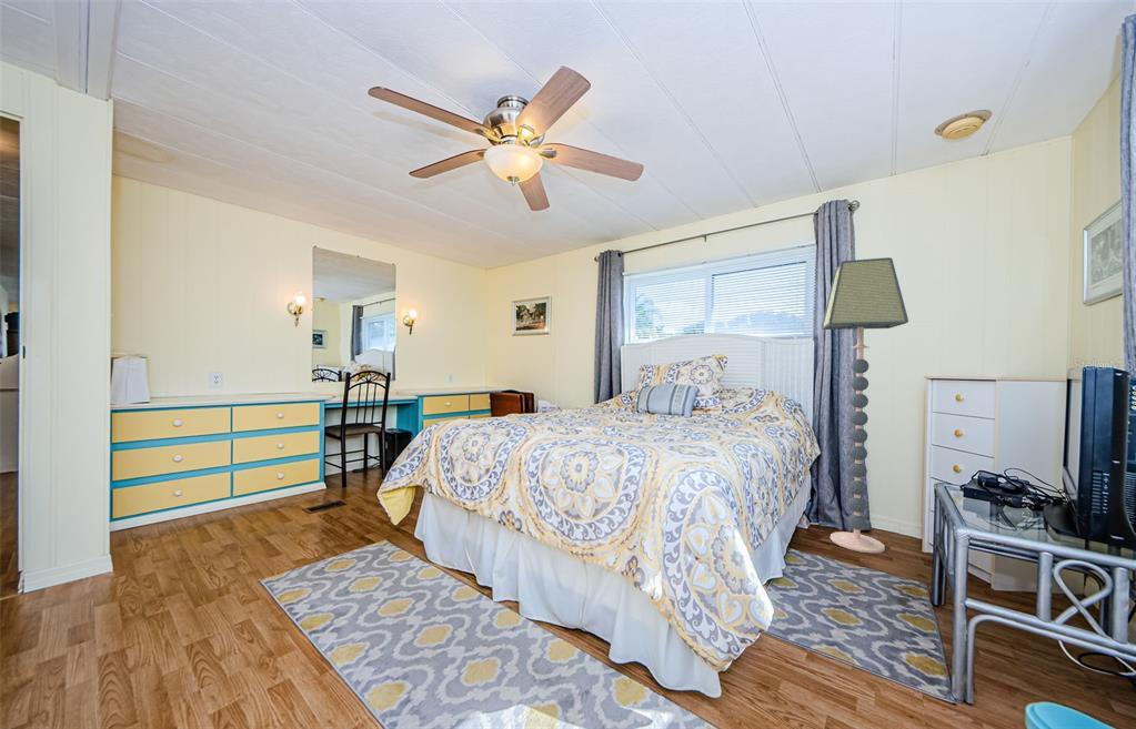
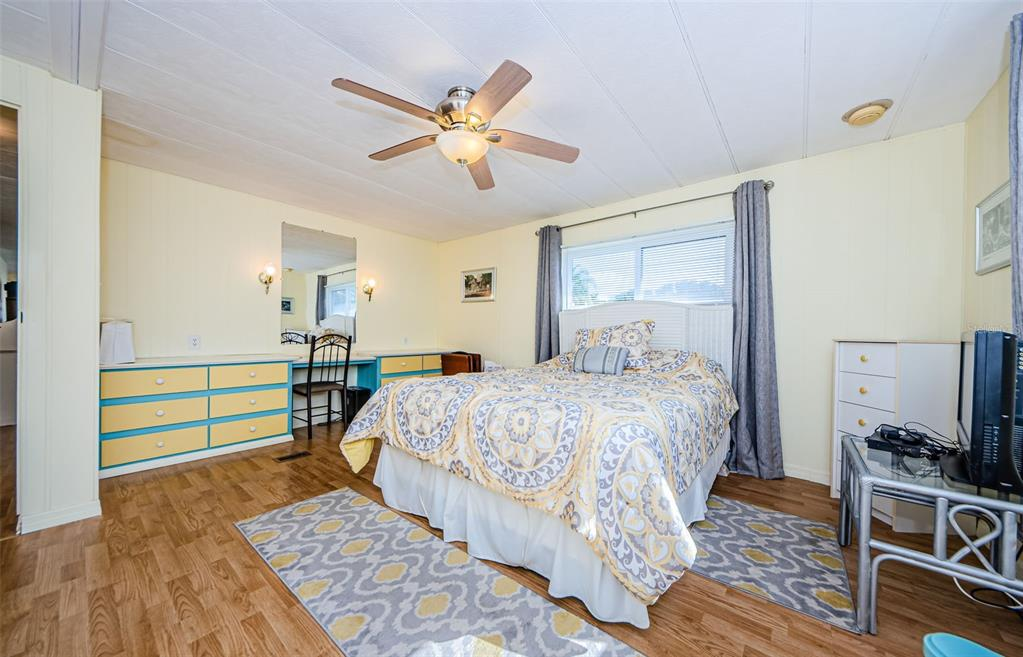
- floor lamp [821,256,909,555]
